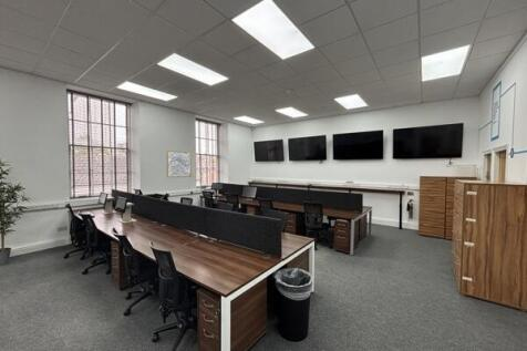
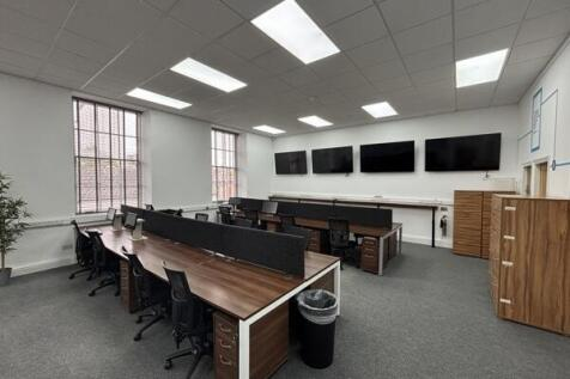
- wall art [166,149,193,178]
